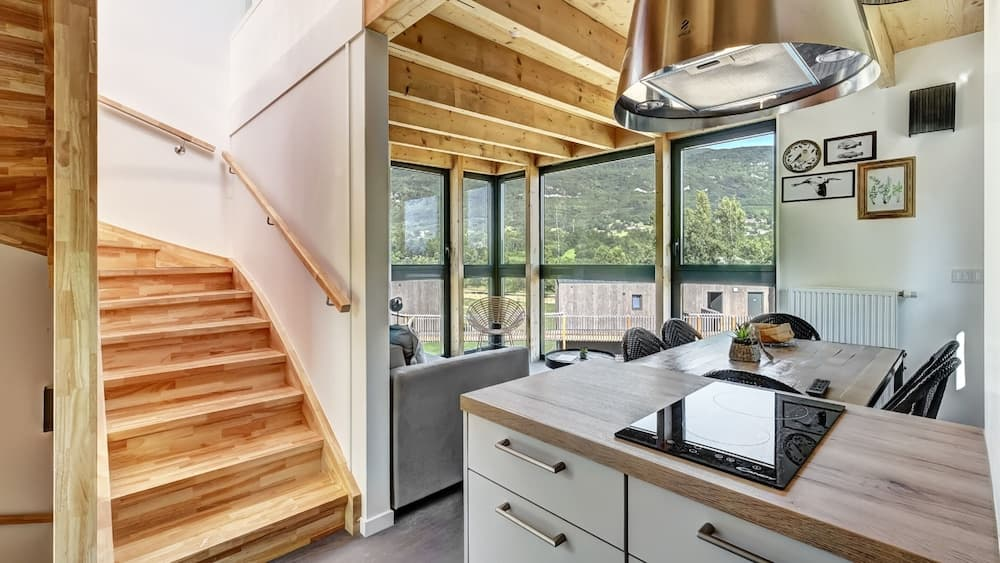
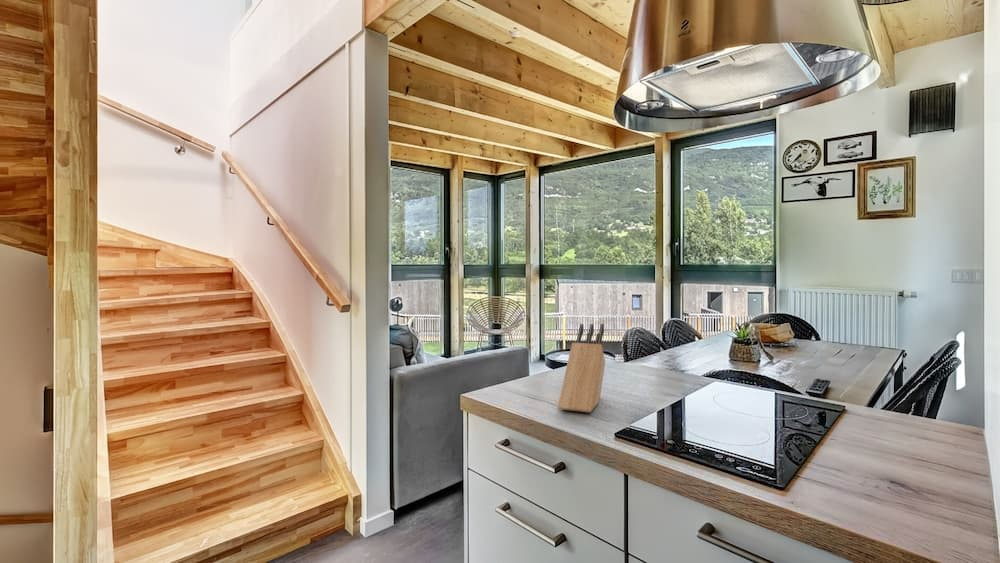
+ knife block [556,323,606,414]
